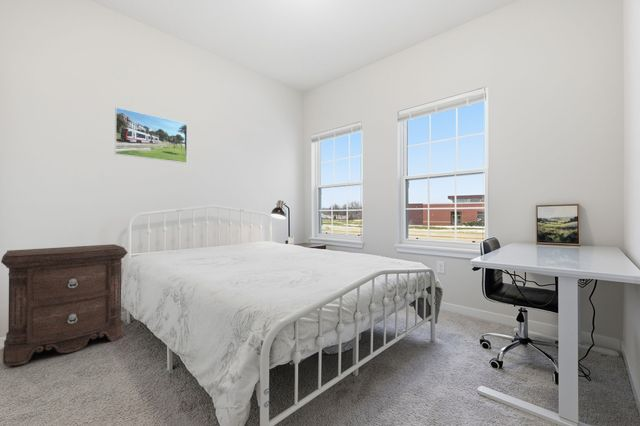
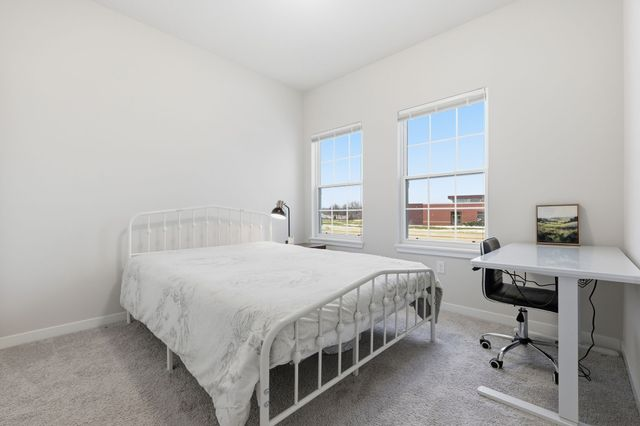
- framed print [114,107,188,164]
- nightstand [0,243,129,367]
